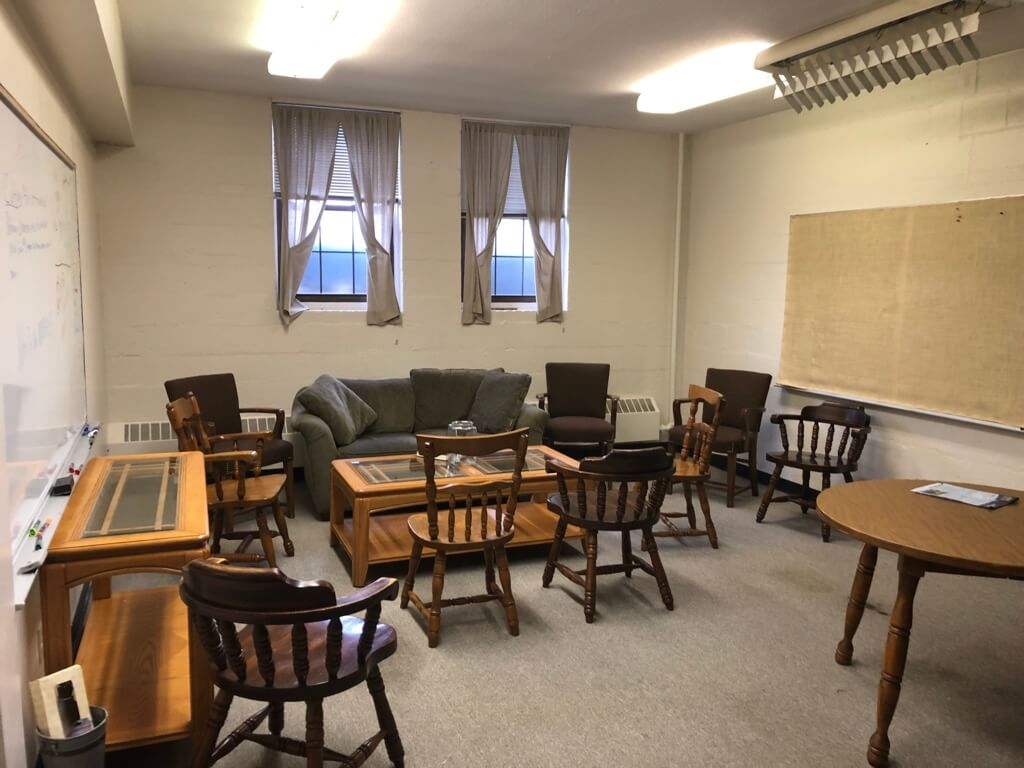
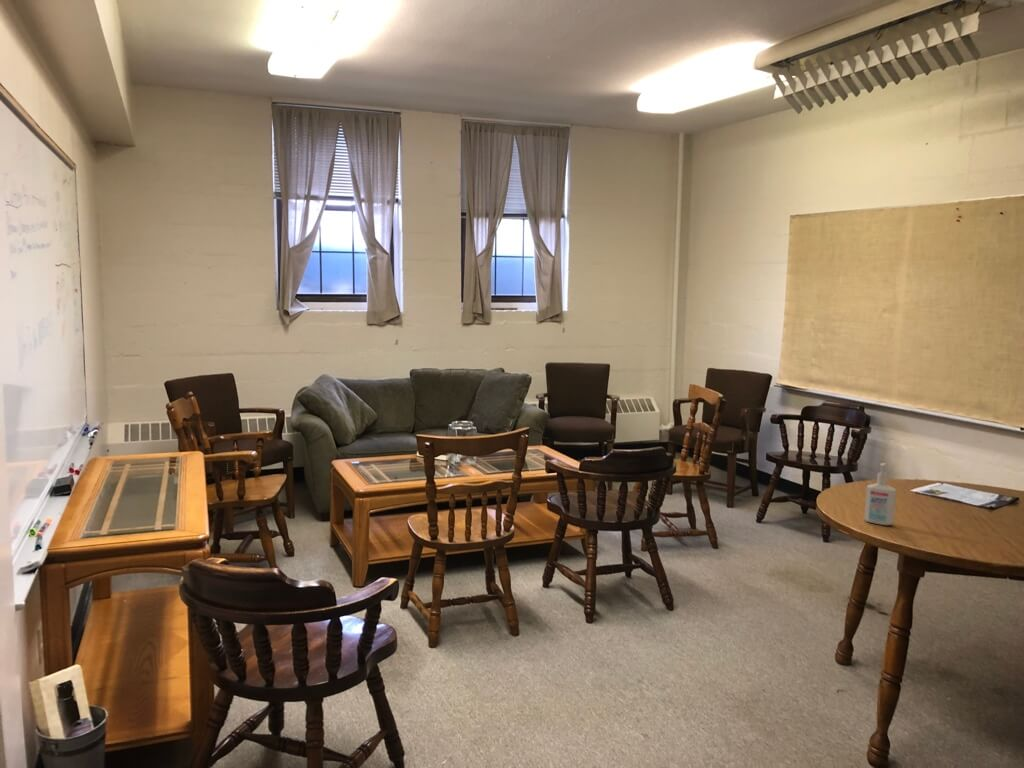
+ bottle [863,462,897,526]
